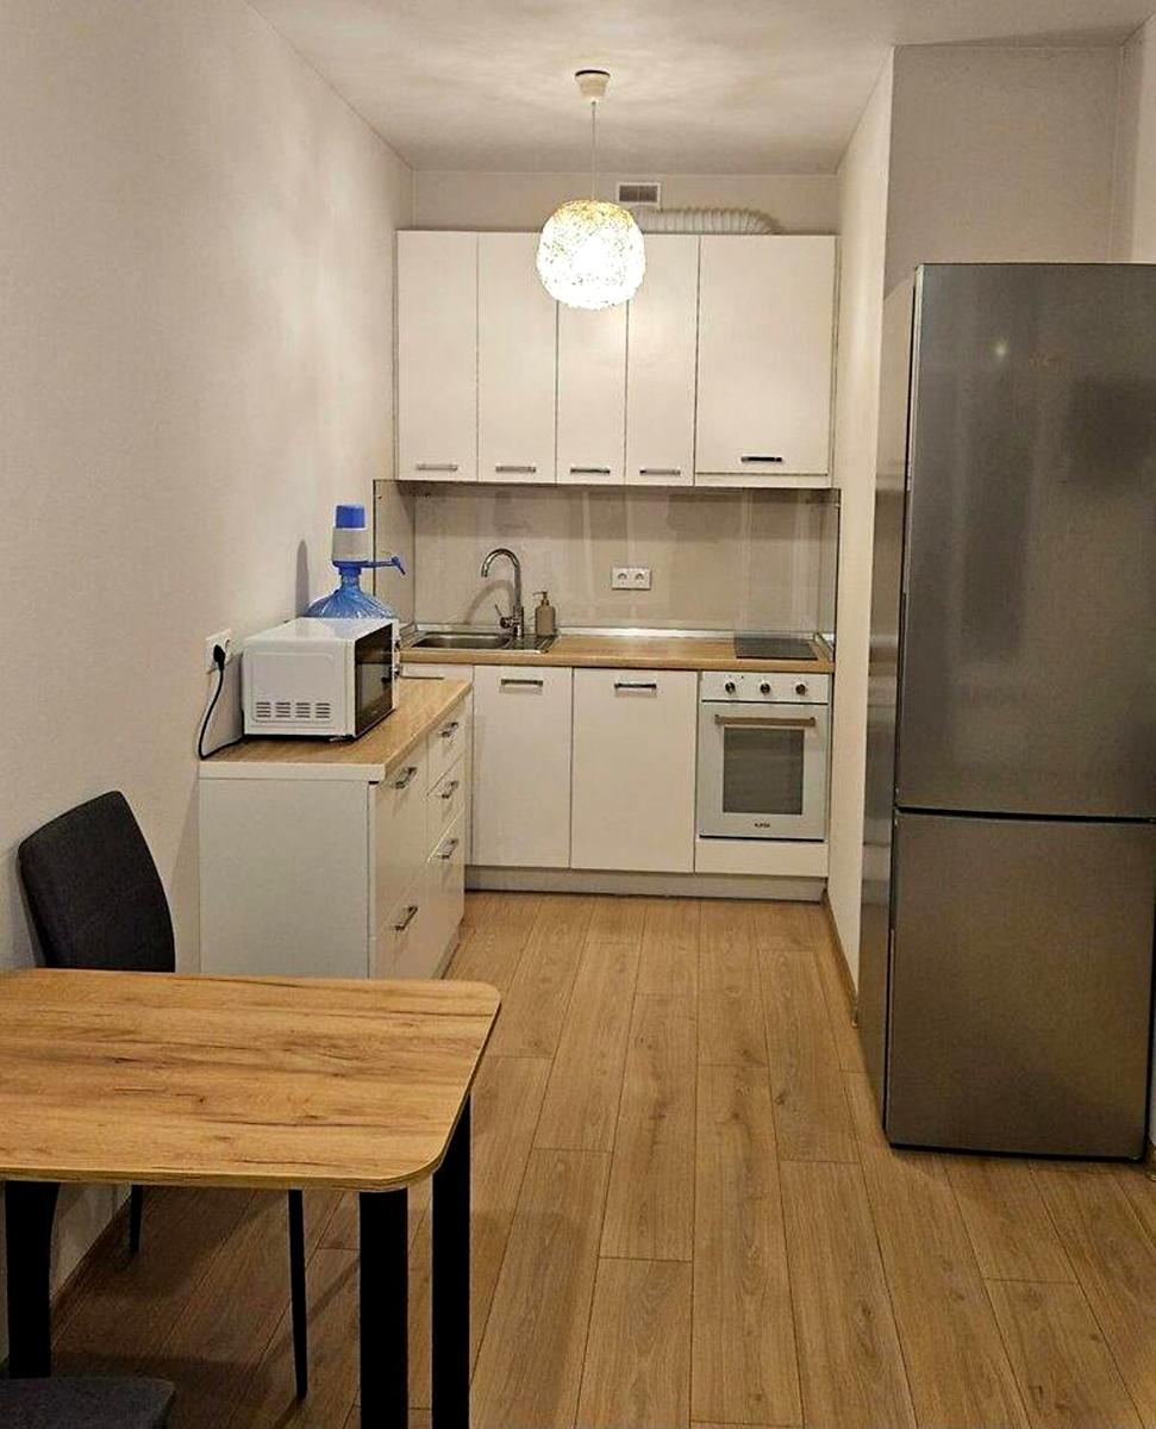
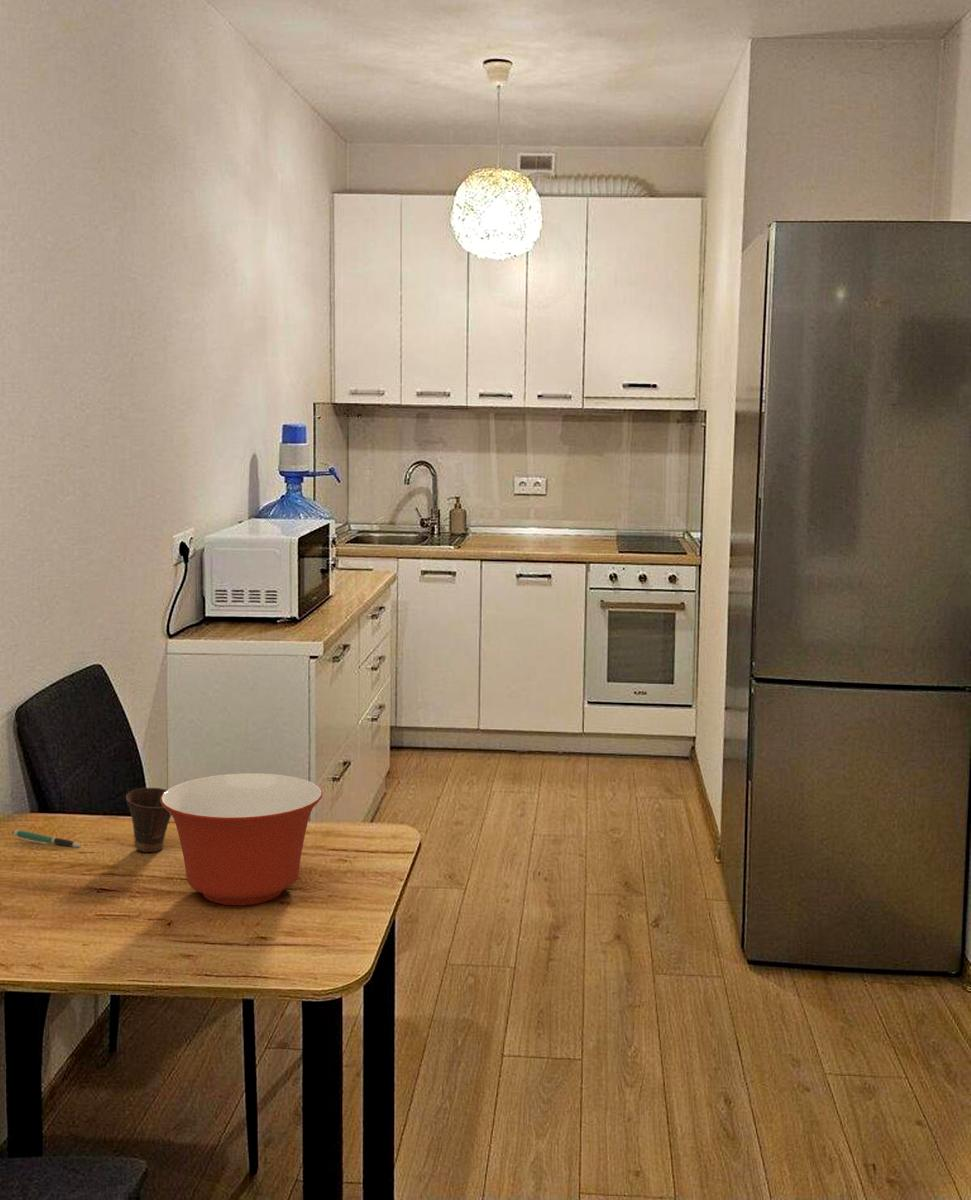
+ mixing bowl [161,772,323,906]
+ pen [11,829,82,848]
+ cup [125,787,172,853]
